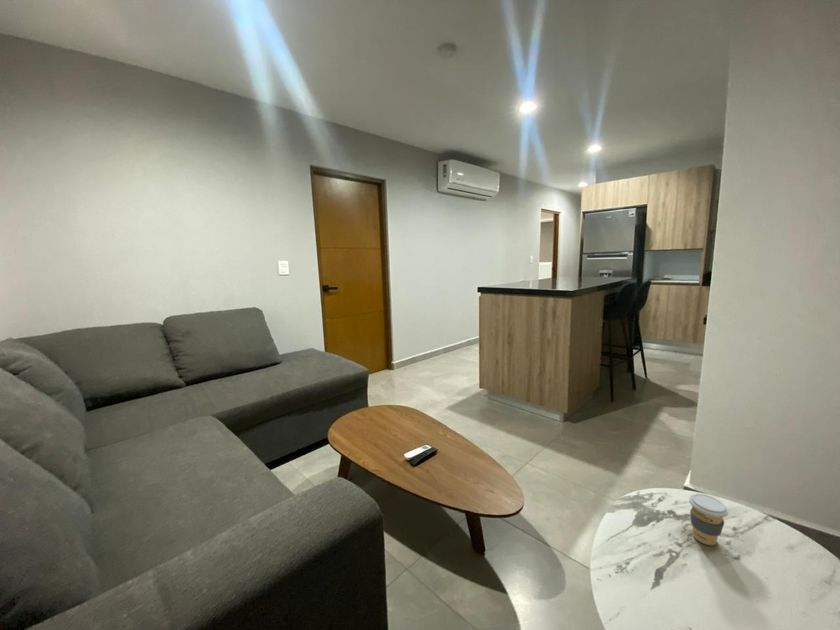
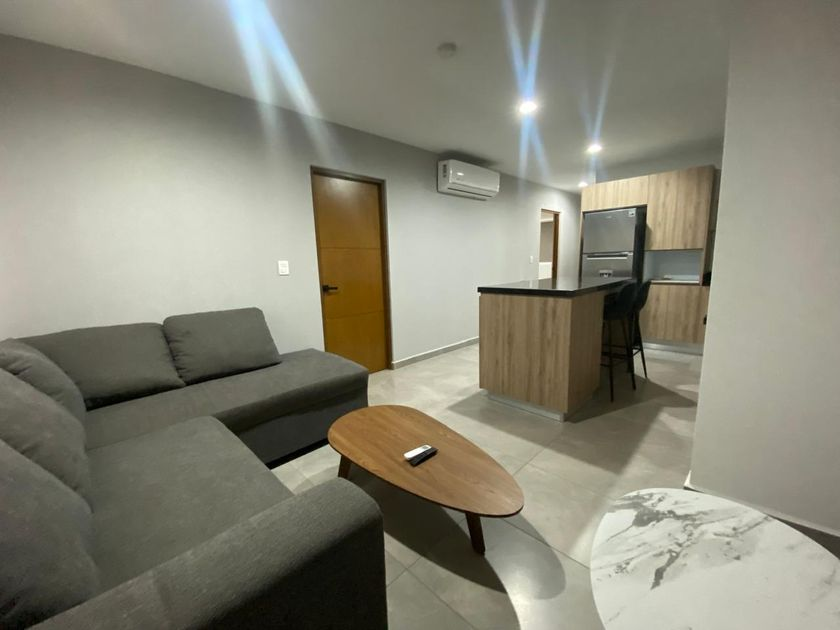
- coffee cup [688,493,730,546]
